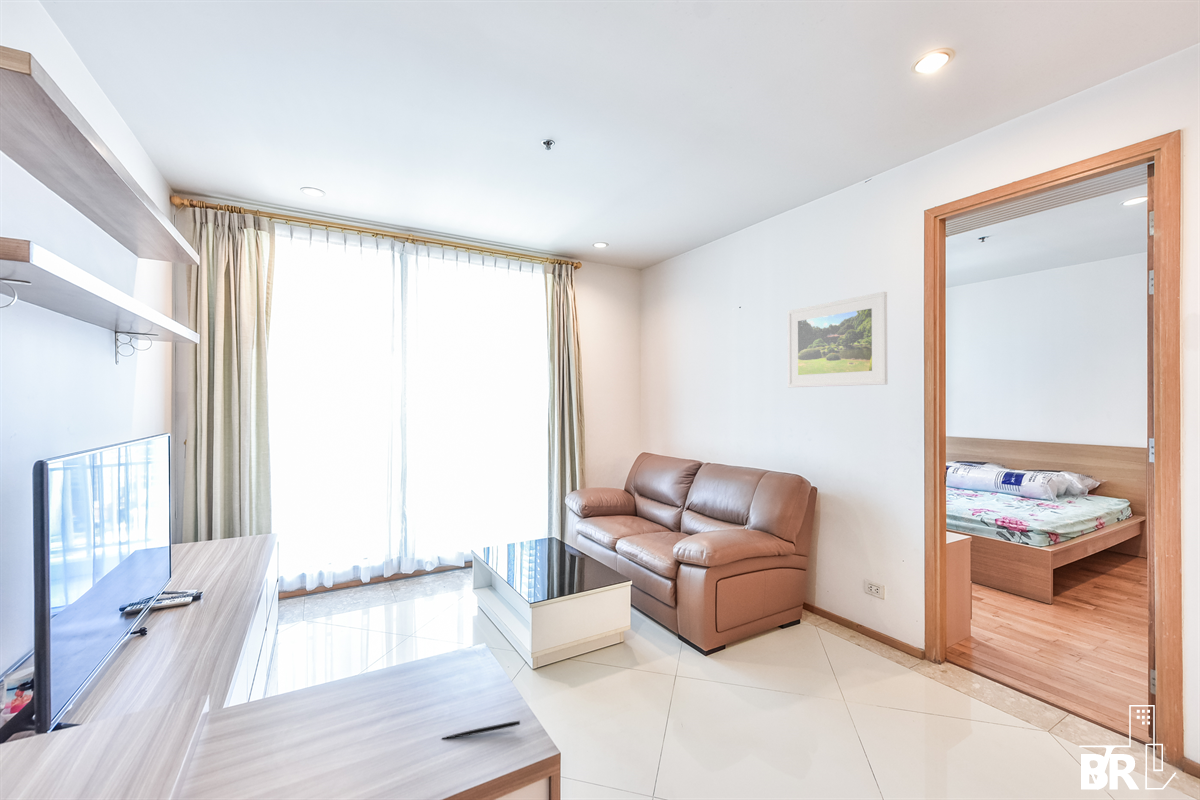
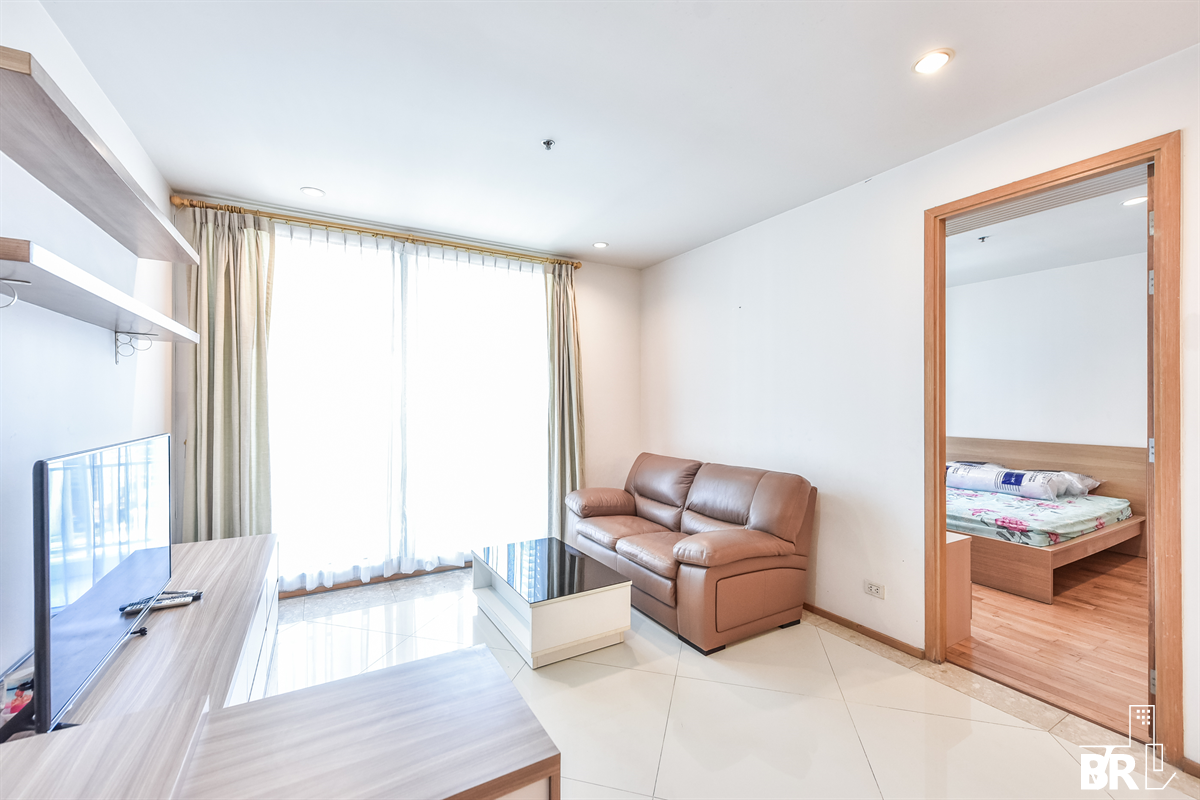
- pen [440,720,521,740]
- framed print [787,291,889,389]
